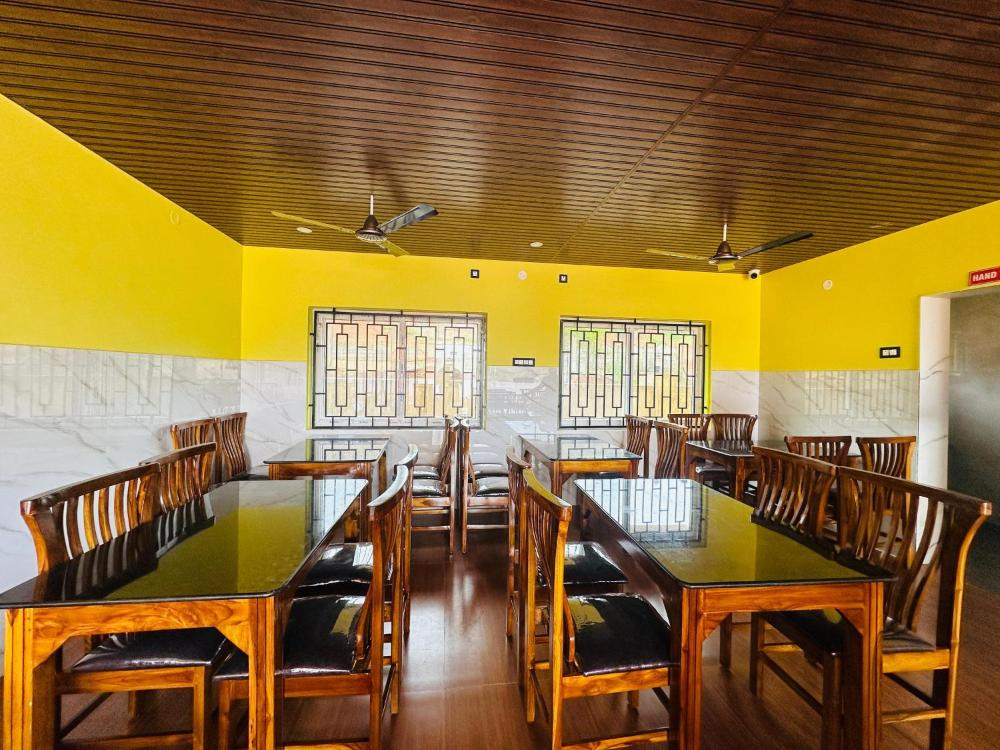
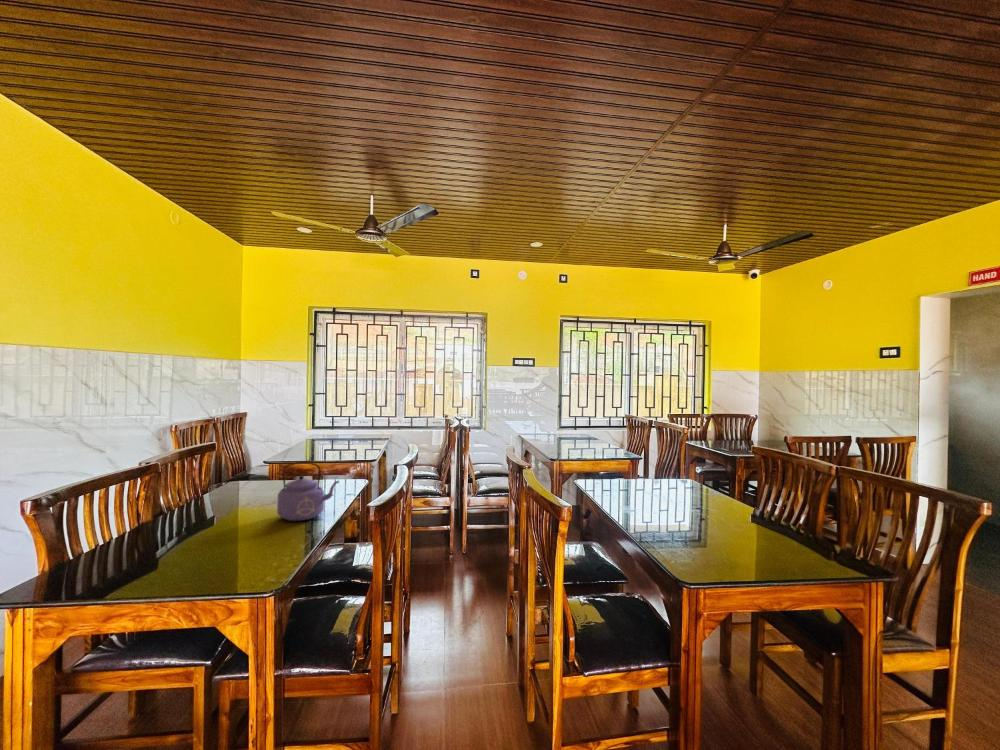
+ kettle [276,461,340,522]
